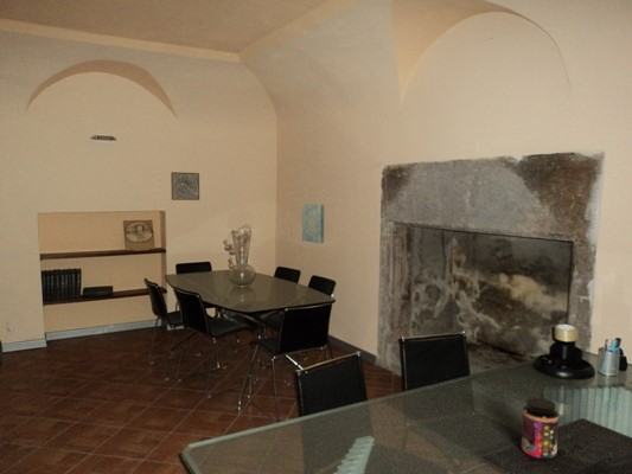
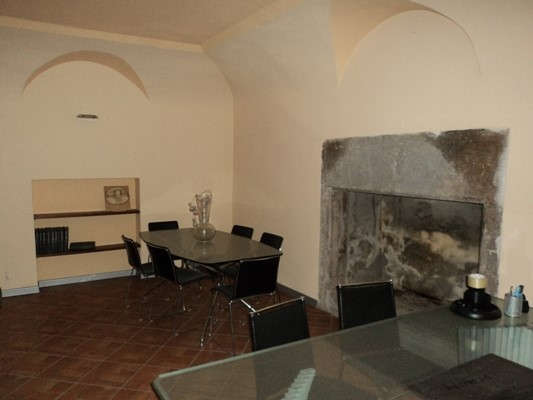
- wall art [170,171,200,201]
- jar [521,397,560,461]
- wall art [301,203,325,244]
